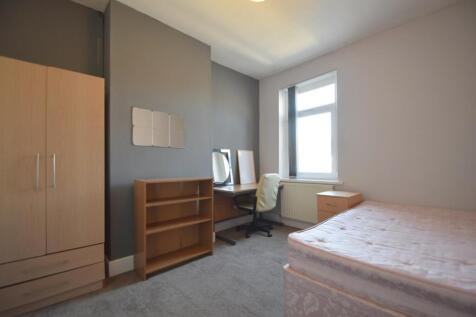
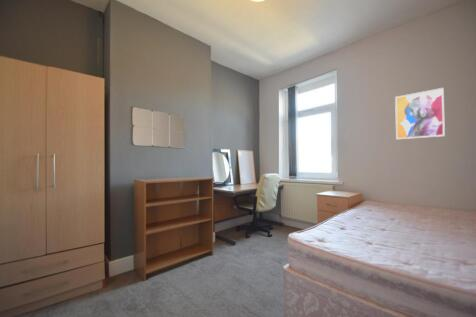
+ wall art [394,87,446,140]
